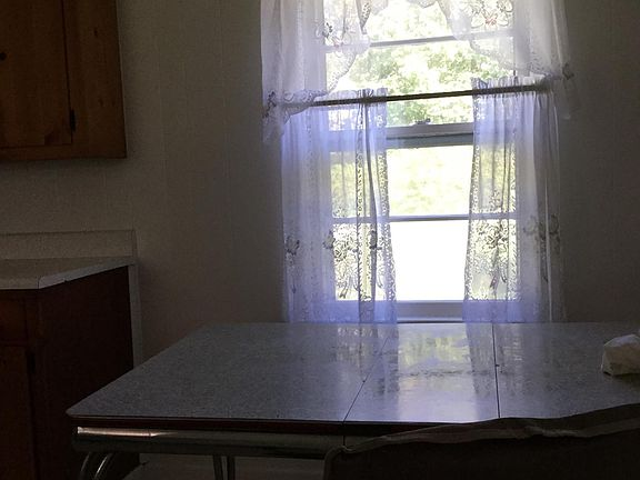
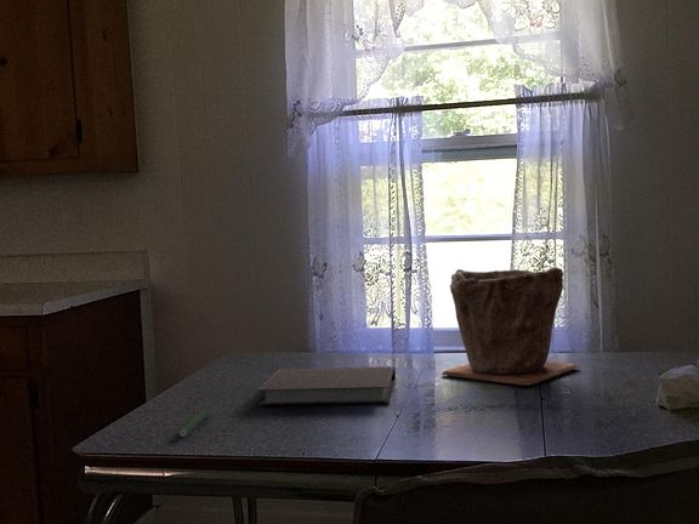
+ pencil [178,408,210,438]
+ plant pot [441,266,579,387]
+ notebook [256,365,397,406]
